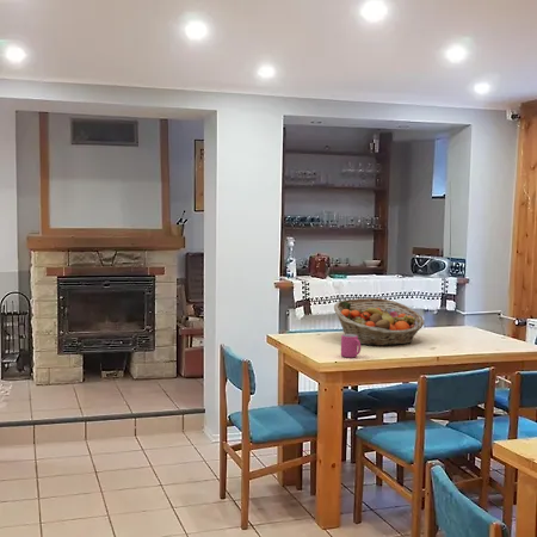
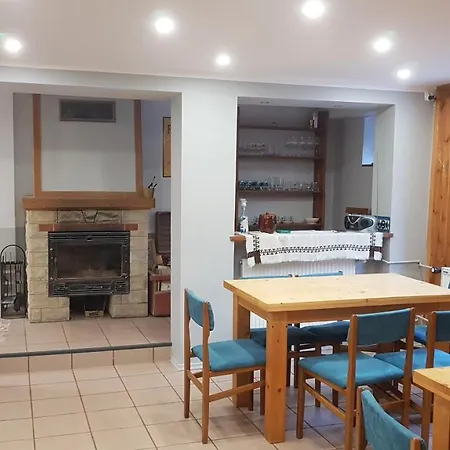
- fruit basket [333,297,426,347]
- mug [340,333,362,358]
